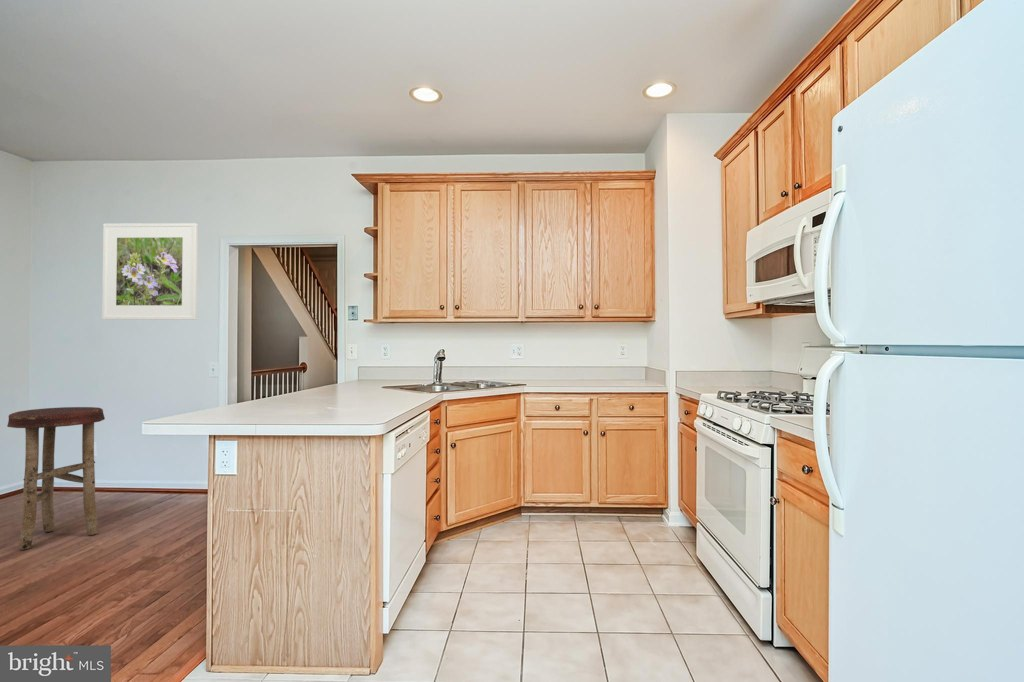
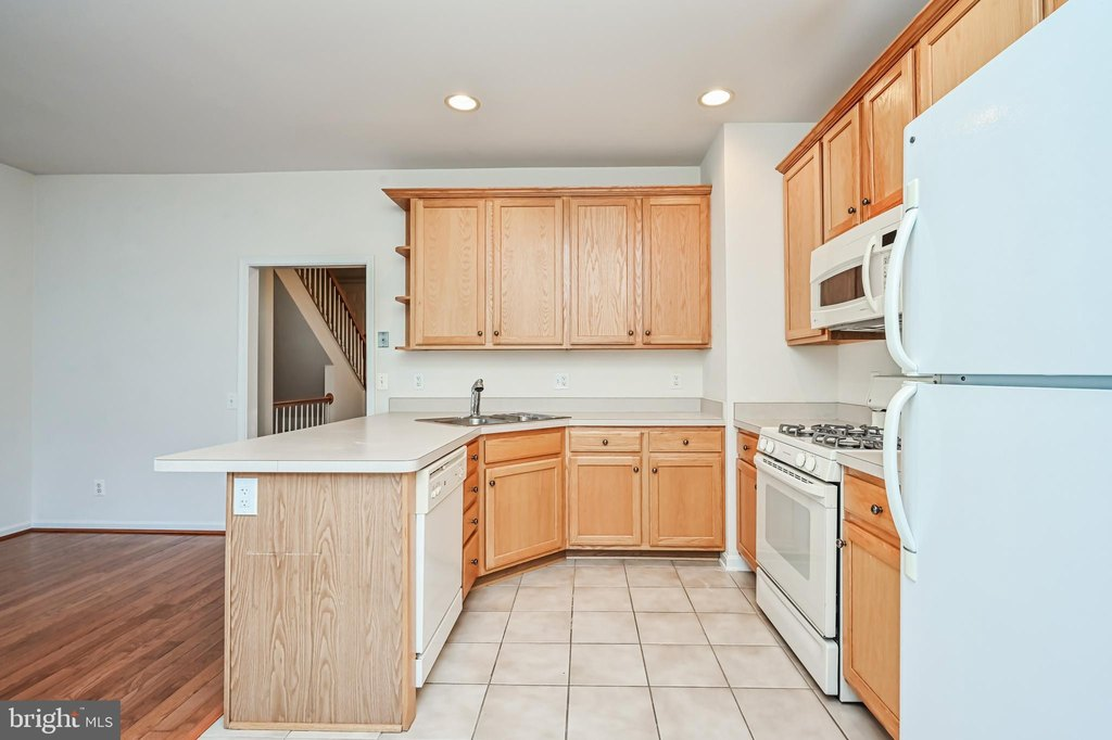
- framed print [101,222,199,321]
- stool [6,406,106,551]
